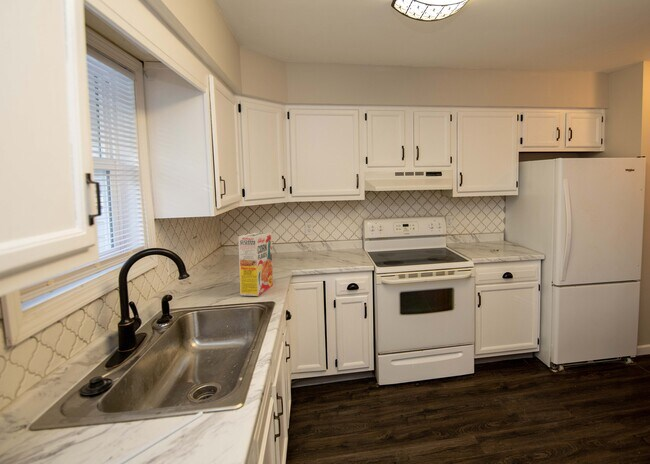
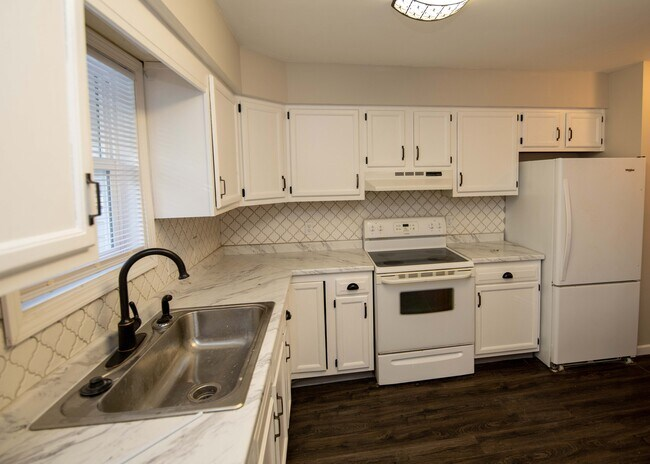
- cereal box [237,232,274,297]
